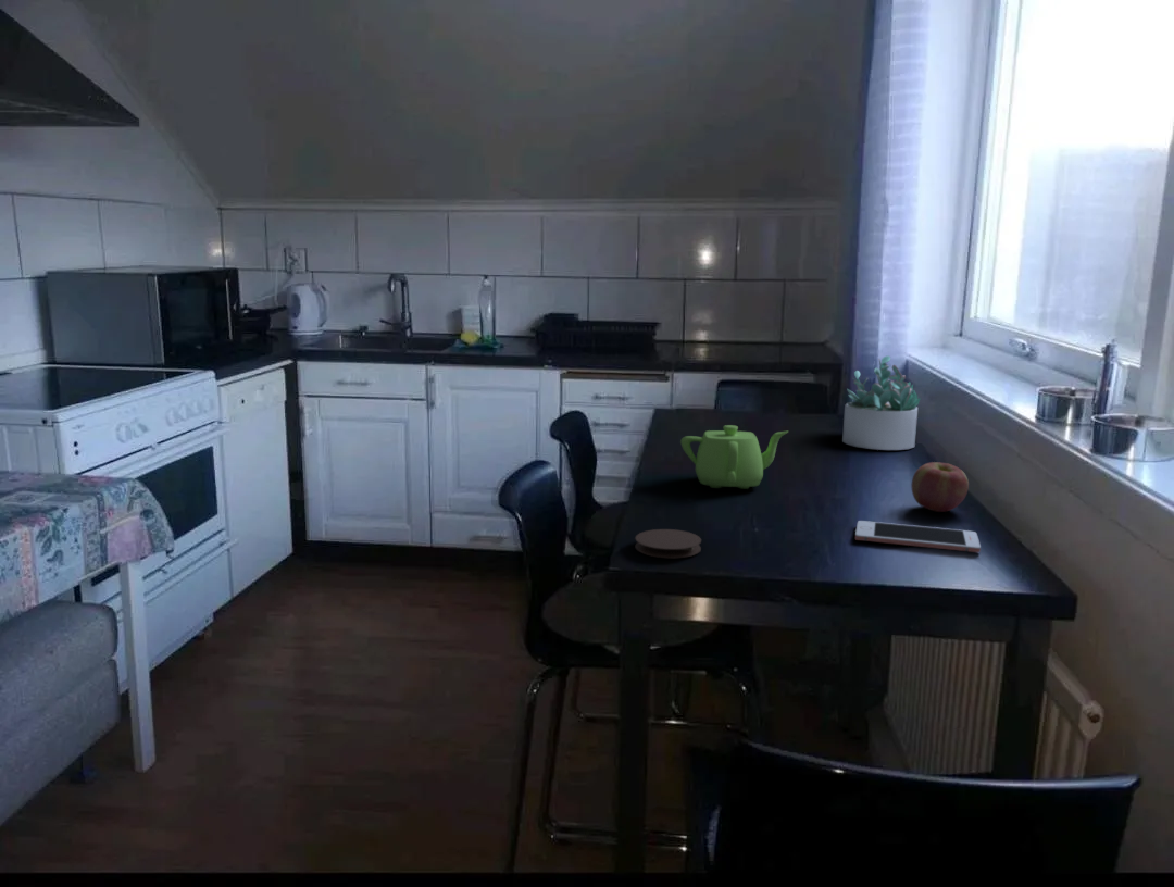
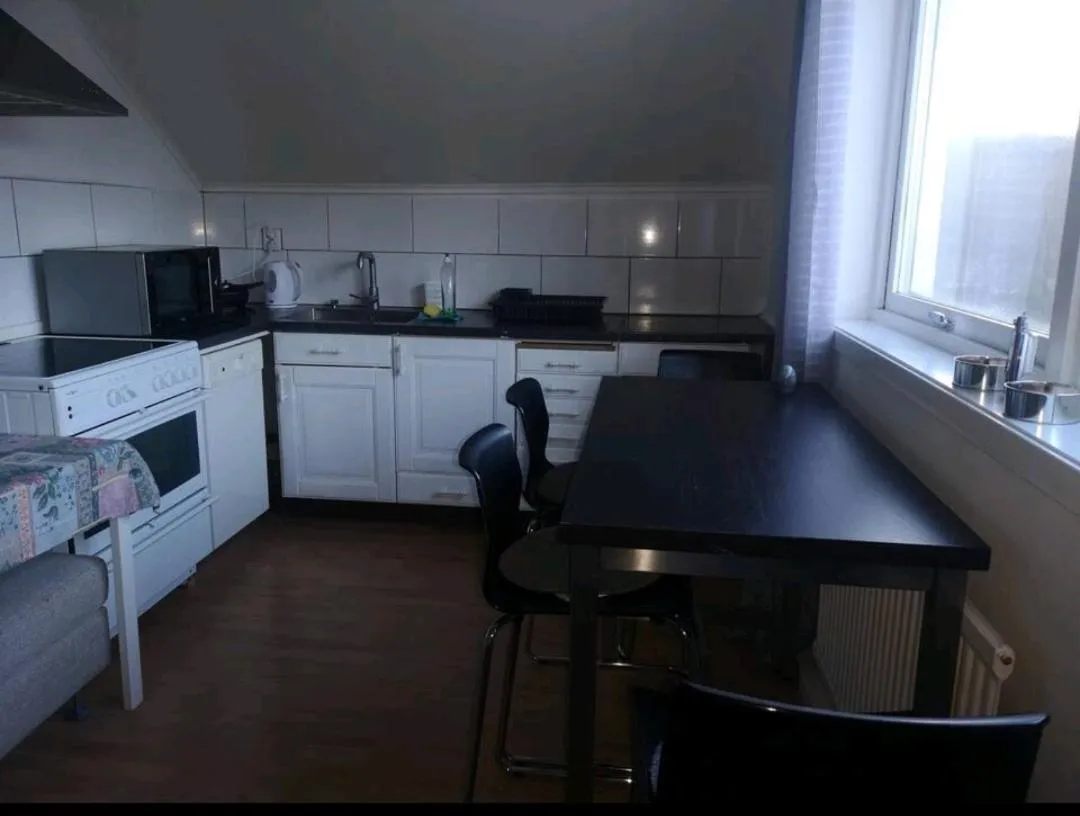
- teapot [679,424,789,490]
- apple [910,461,970,513]
- coaster [634,528,702,559]
- succulent plant [841,354,922,451]
- cell phone [854,520,982,553]
